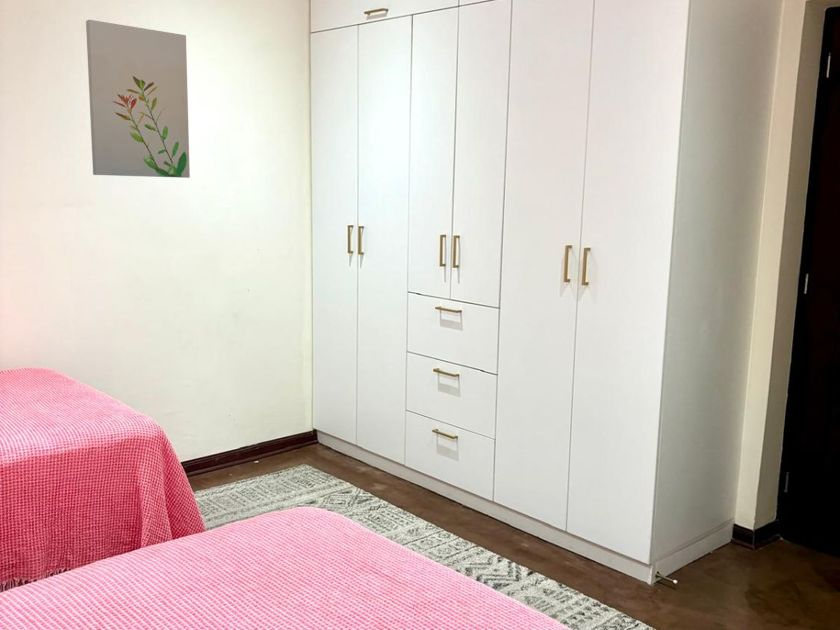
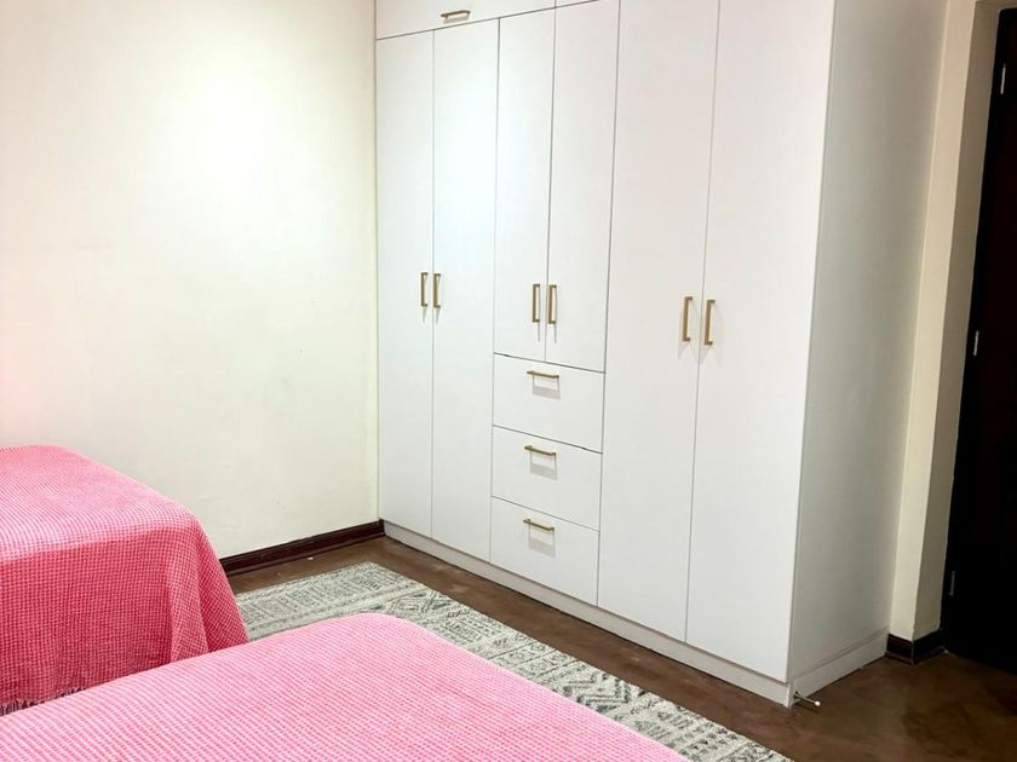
- wall art [85,19,191,179]
